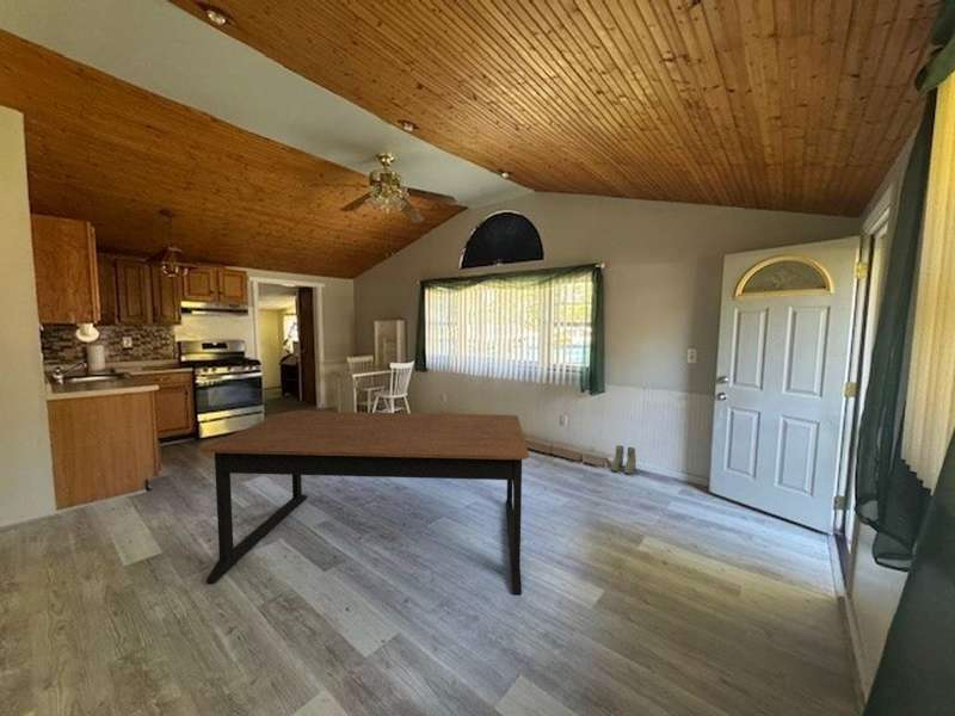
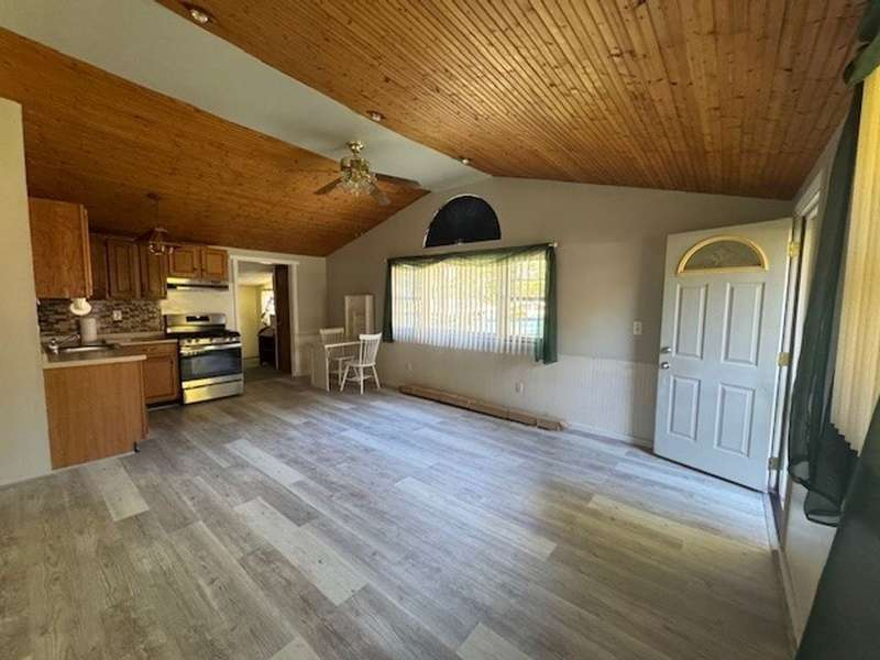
- dining table [199,411,530,595]
- boots [609,444,637,475]
